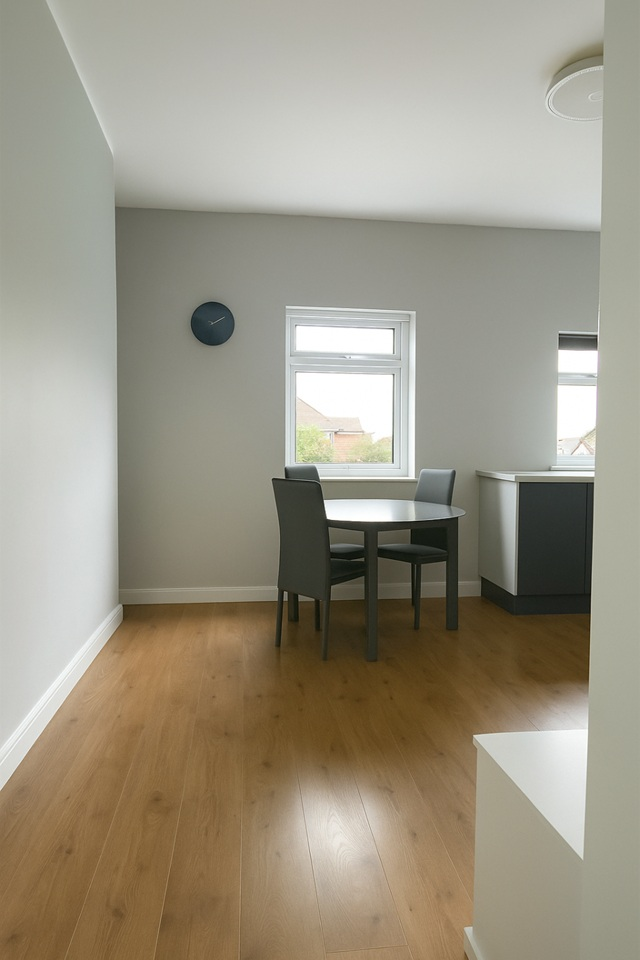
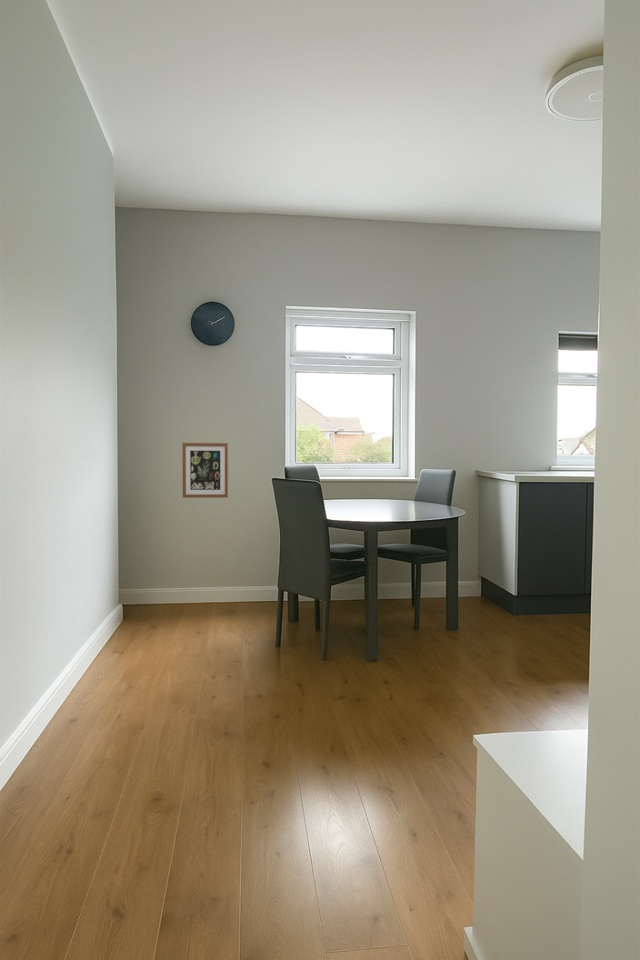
+ wall art [181,442,229,499]
